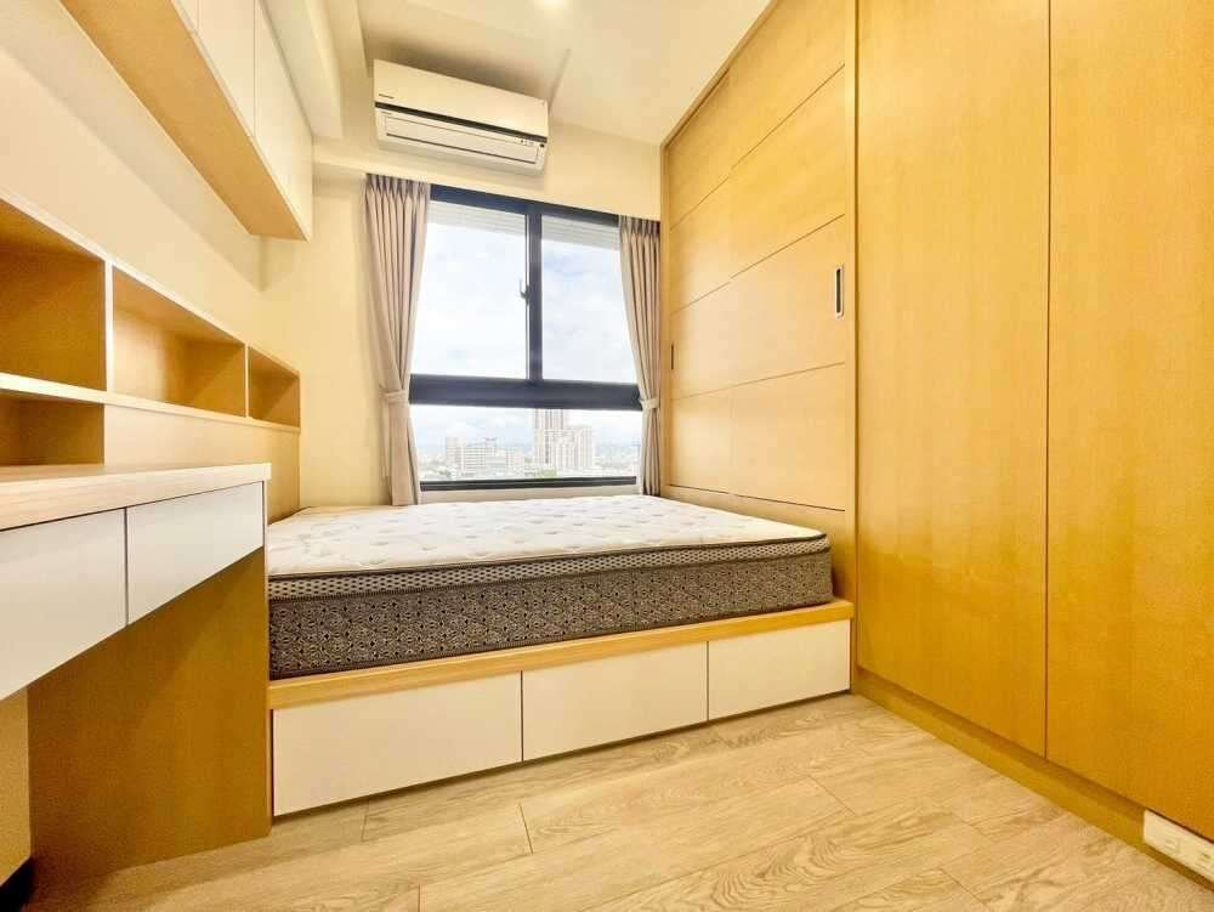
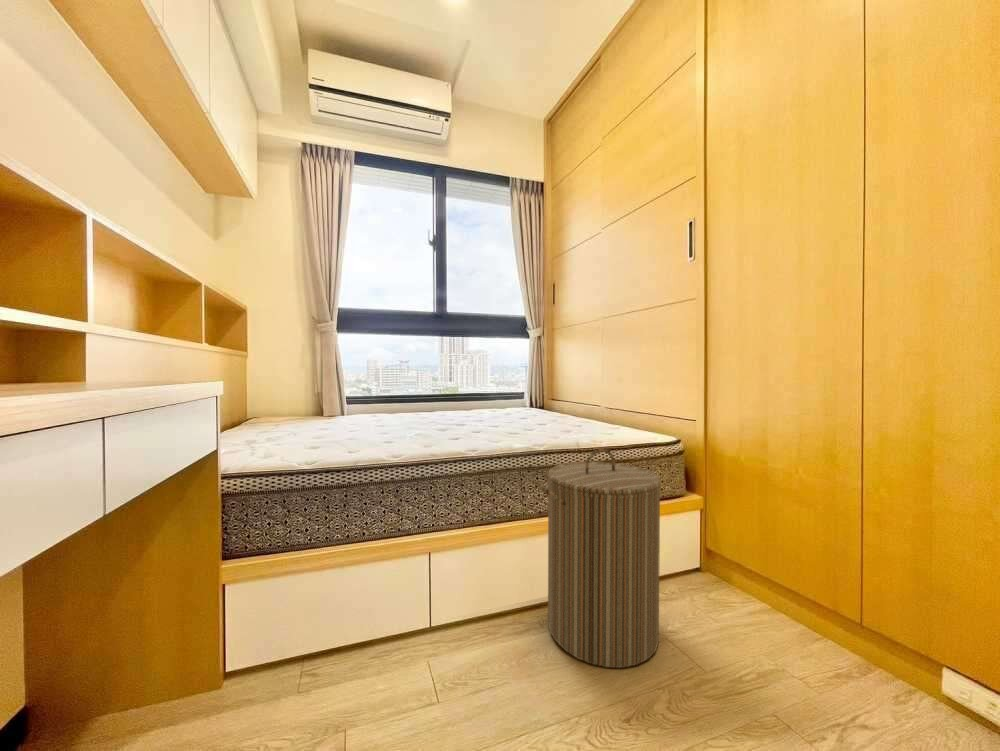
+ laundry hamper [538,448,662,669]
